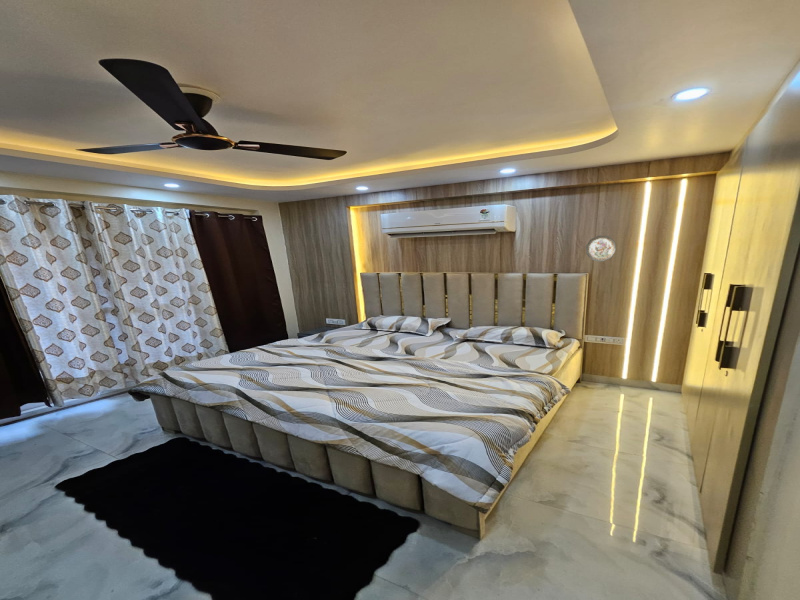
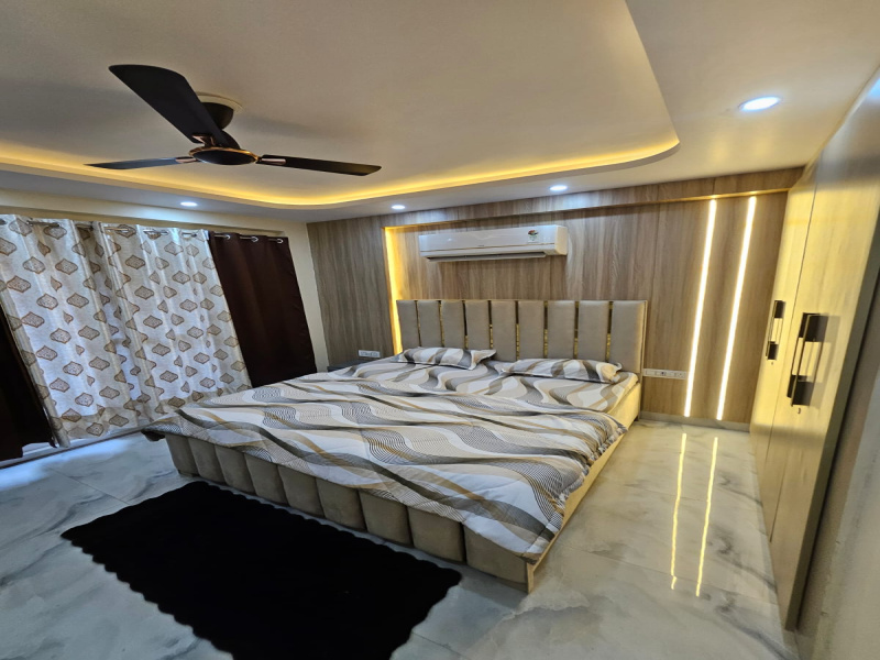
- decorative plate [585,234,617,262]
